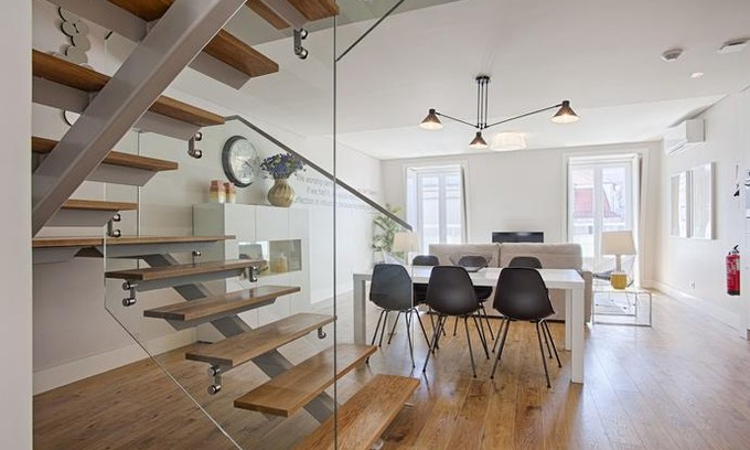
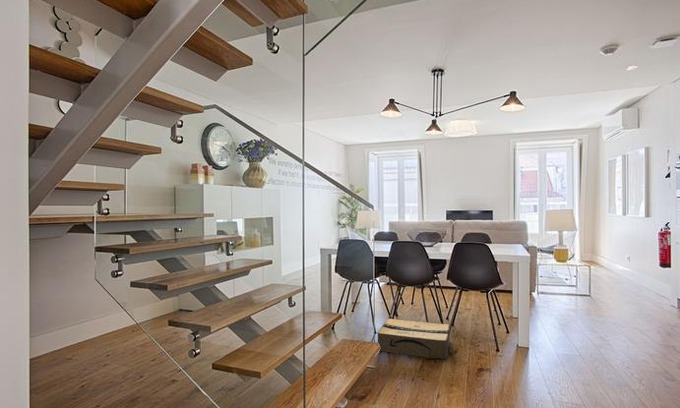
+ cardboard box [376,317,451,360]
